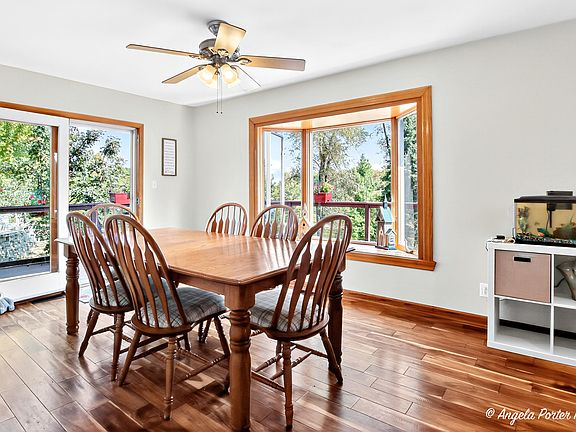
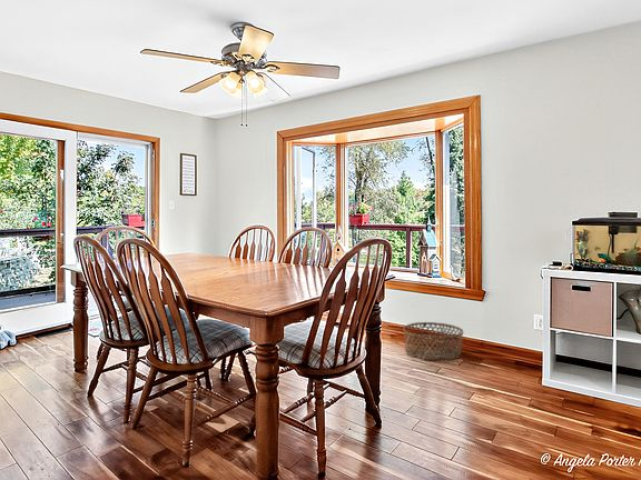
+ basket [403,321,464,361]
